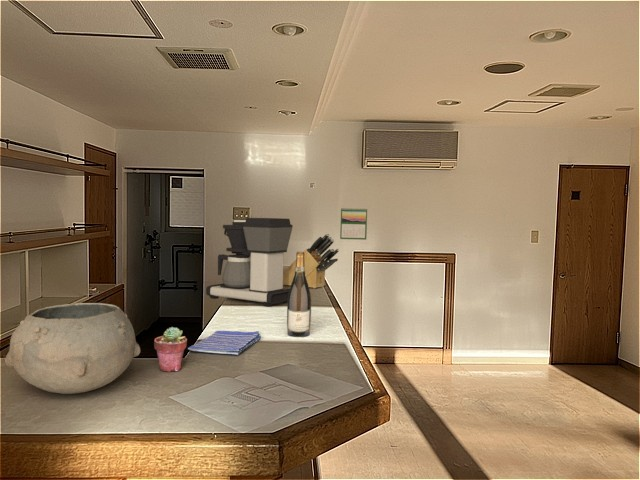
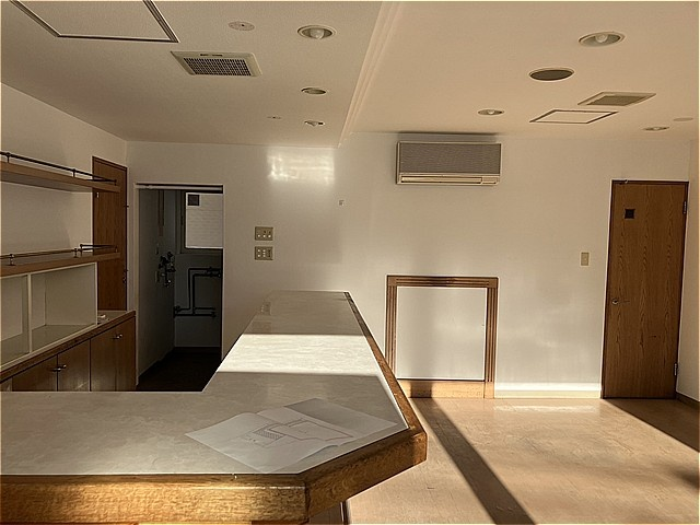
- calendar [339,206,368,241]
- potted succulent [153,326,188,372]
- bowl [4,302,141,395]
- coffee maker [205,217,294,307]
- knife block [283,232,340,289]
- wine bottle [286,251,312,338]
- dish towel [187,330,262,356]
